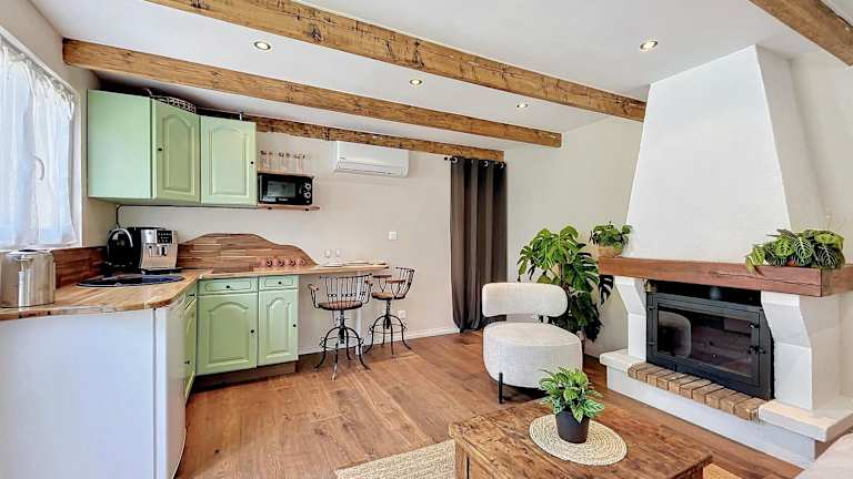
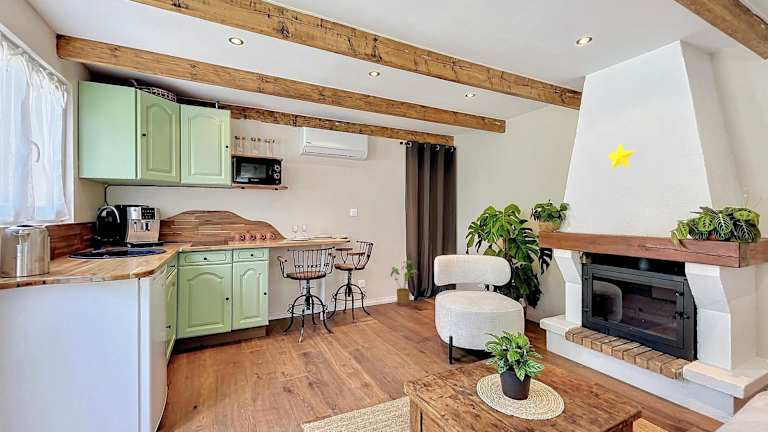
+ decorative star [606,143,636,171]
+ house plant [390,259,419,307]
